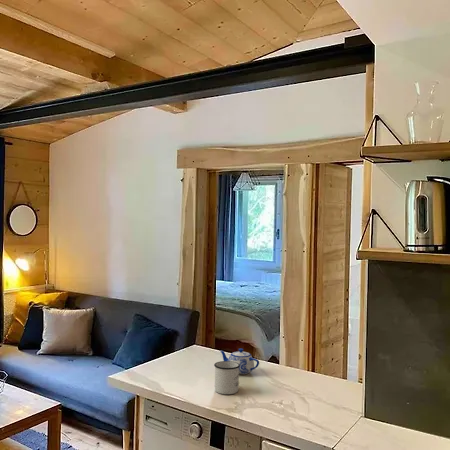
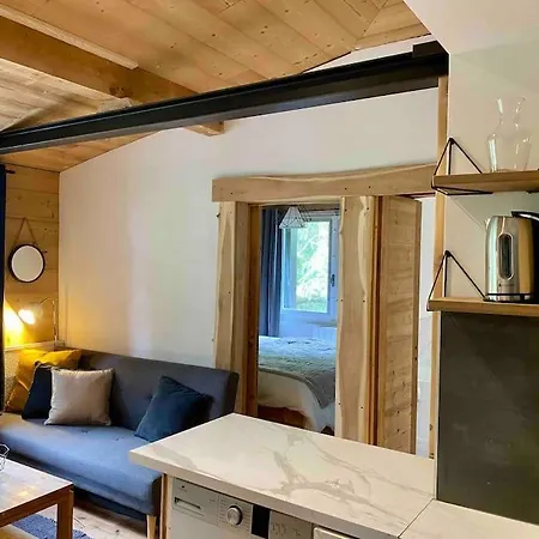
- mug [213,360,240,395]
- teapot [219,348,260,375]
